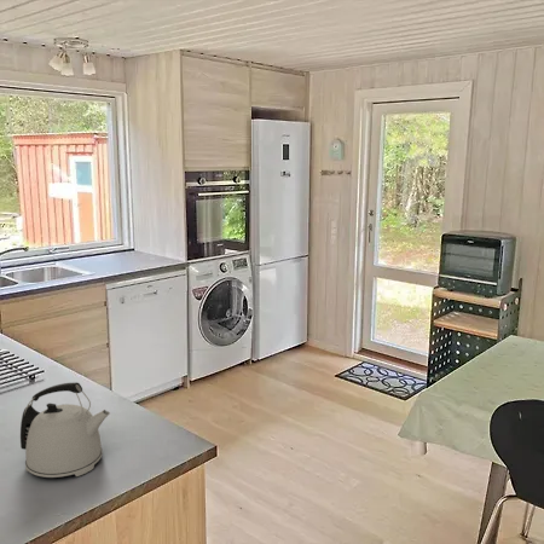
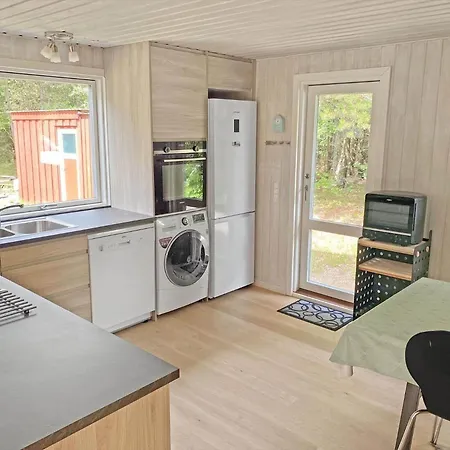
- kettle [19,381,111,479]
